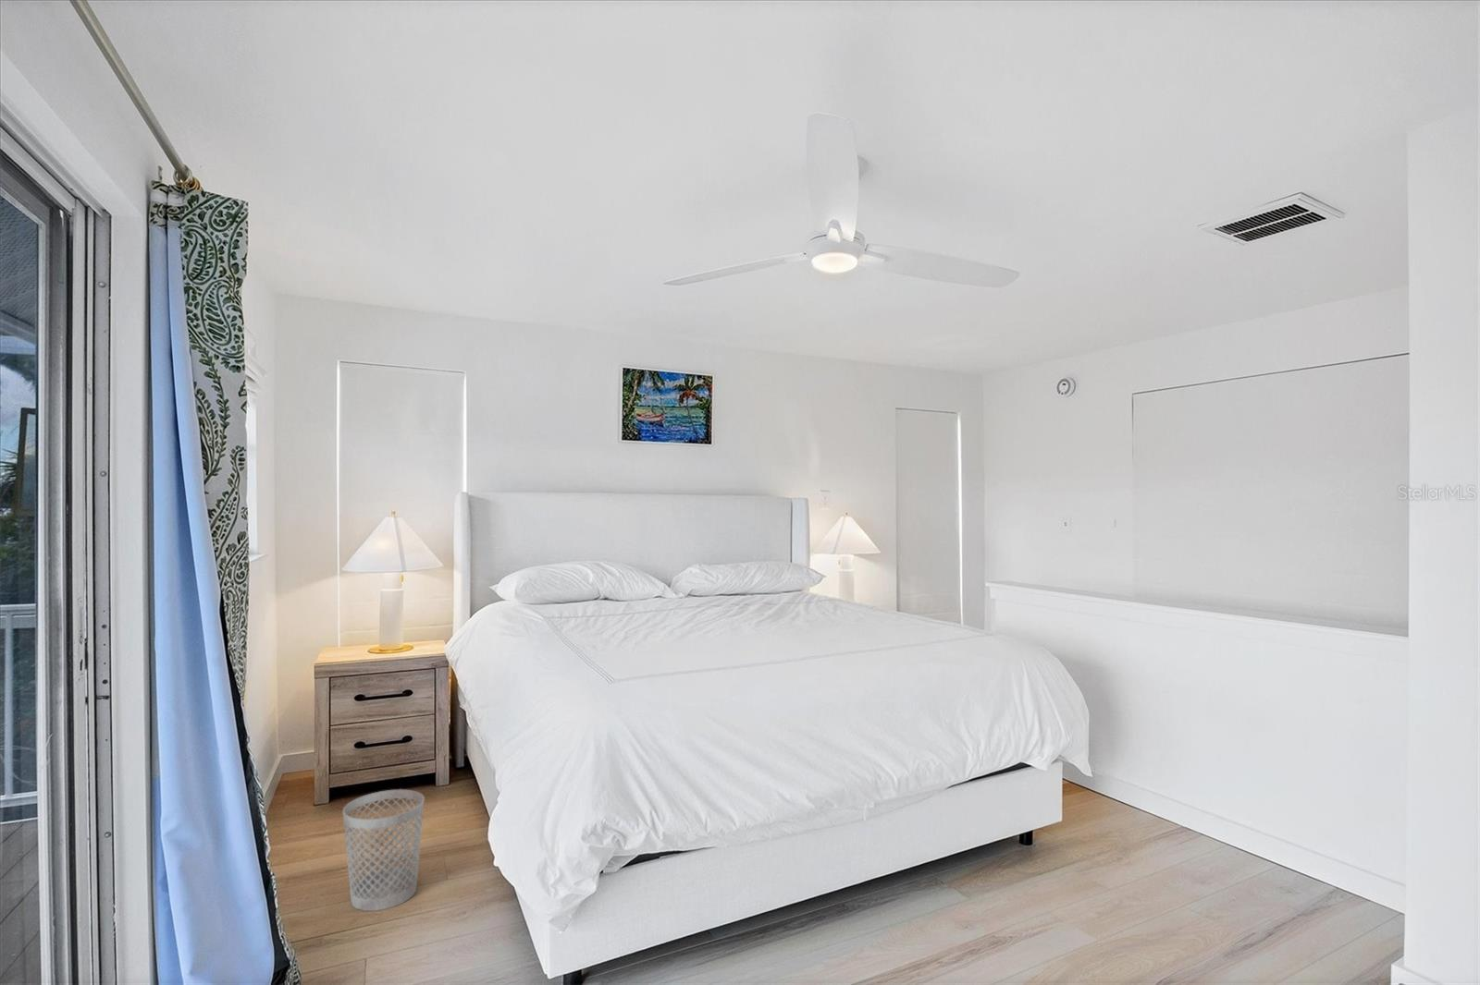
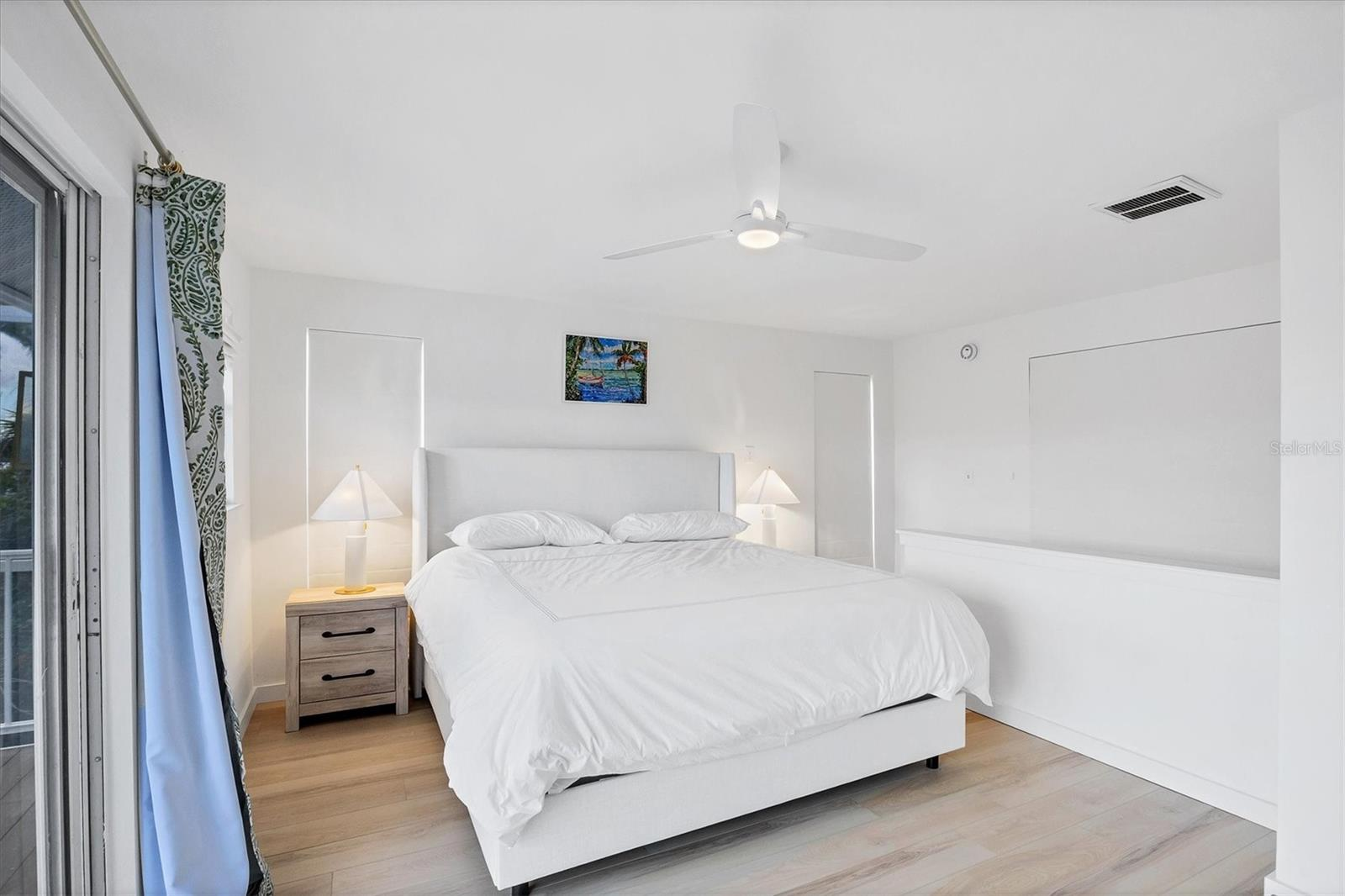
- wastebasket [341,788,426,912]
